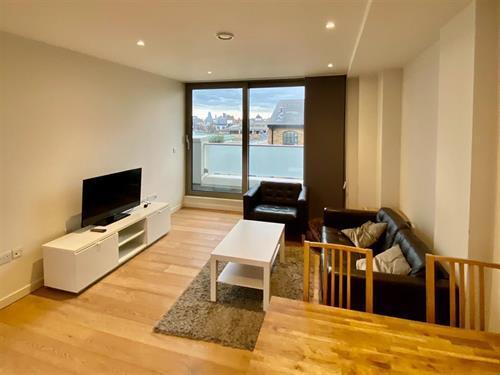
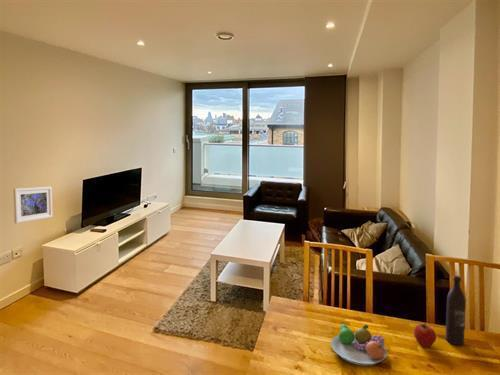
+ fruit bowl [330,321,388,367]
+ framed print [12,186,54,224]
+ apple [413,321,437,348]
+ wine bottle [445,275,467,346]
